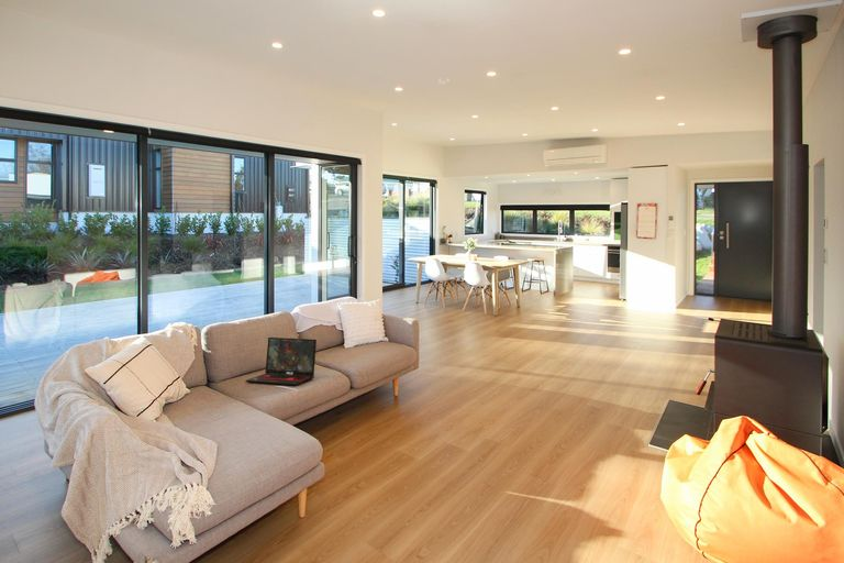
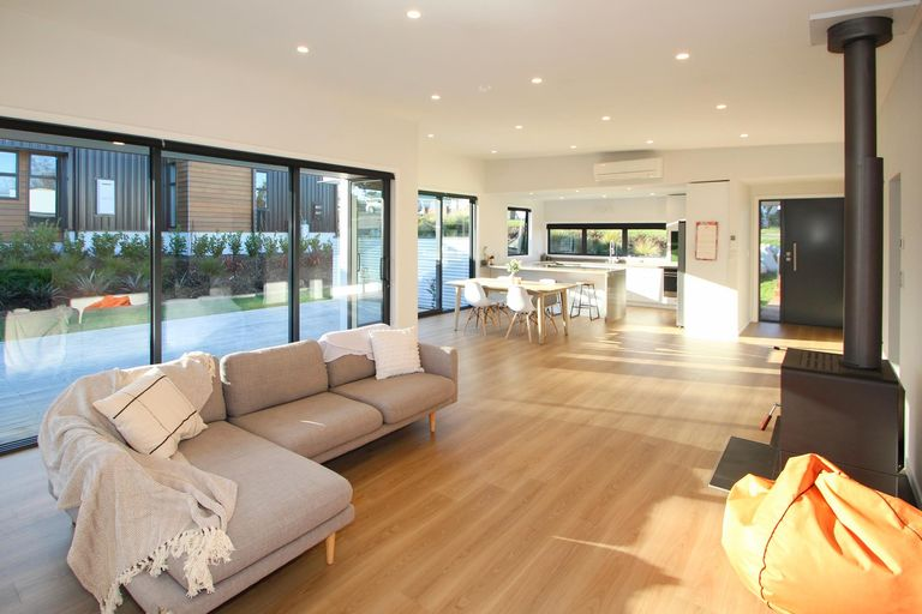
- laptop [244,336,318,387]
